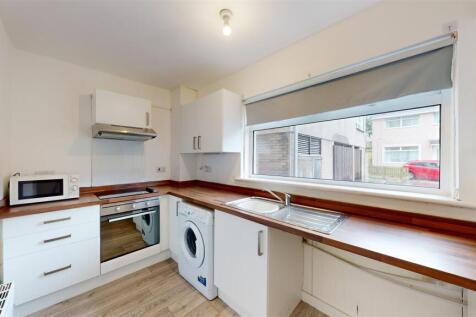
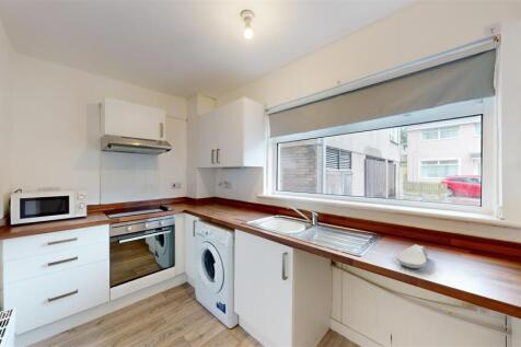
+ spoon rest [394,244,429,269]
